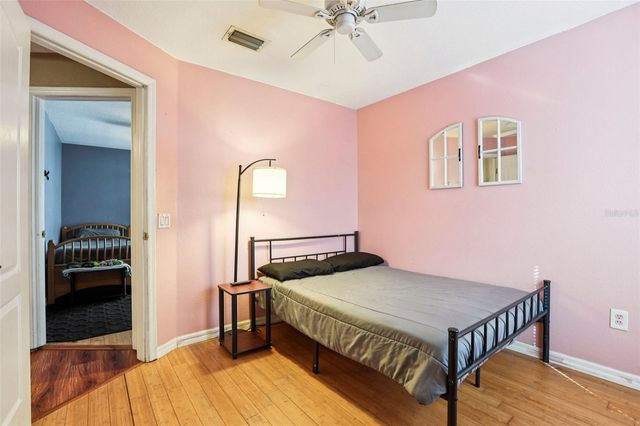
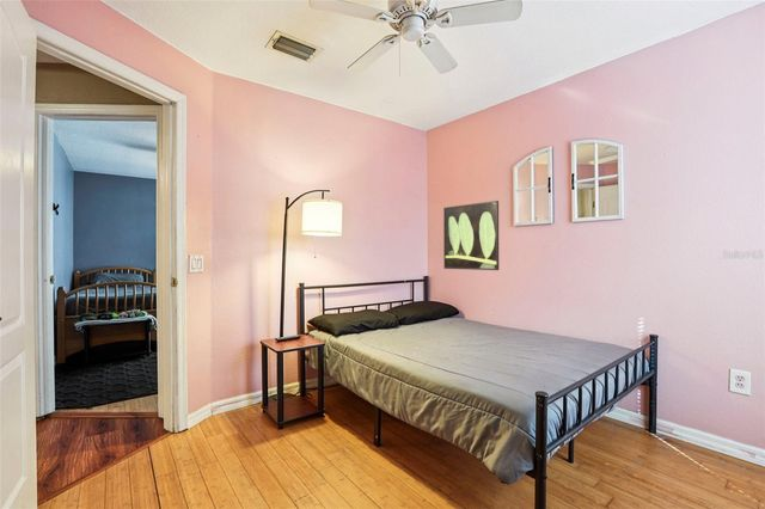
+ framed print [442,200,500,271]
